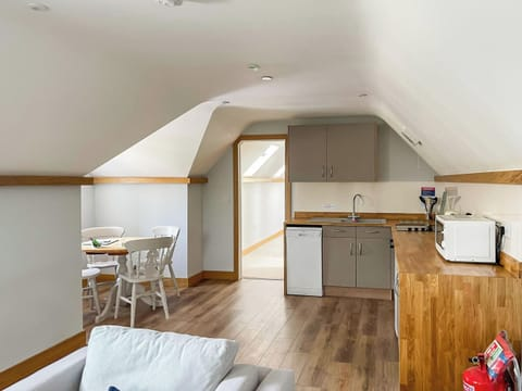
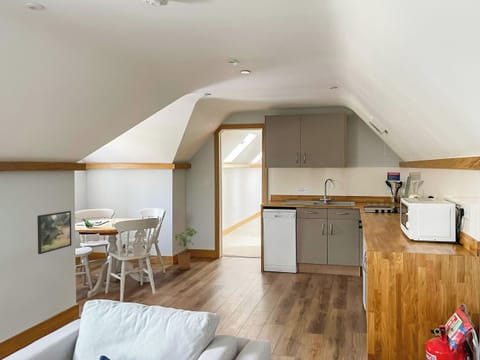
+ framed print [36,210,73,255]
+ house plant [174,226,199,271]
